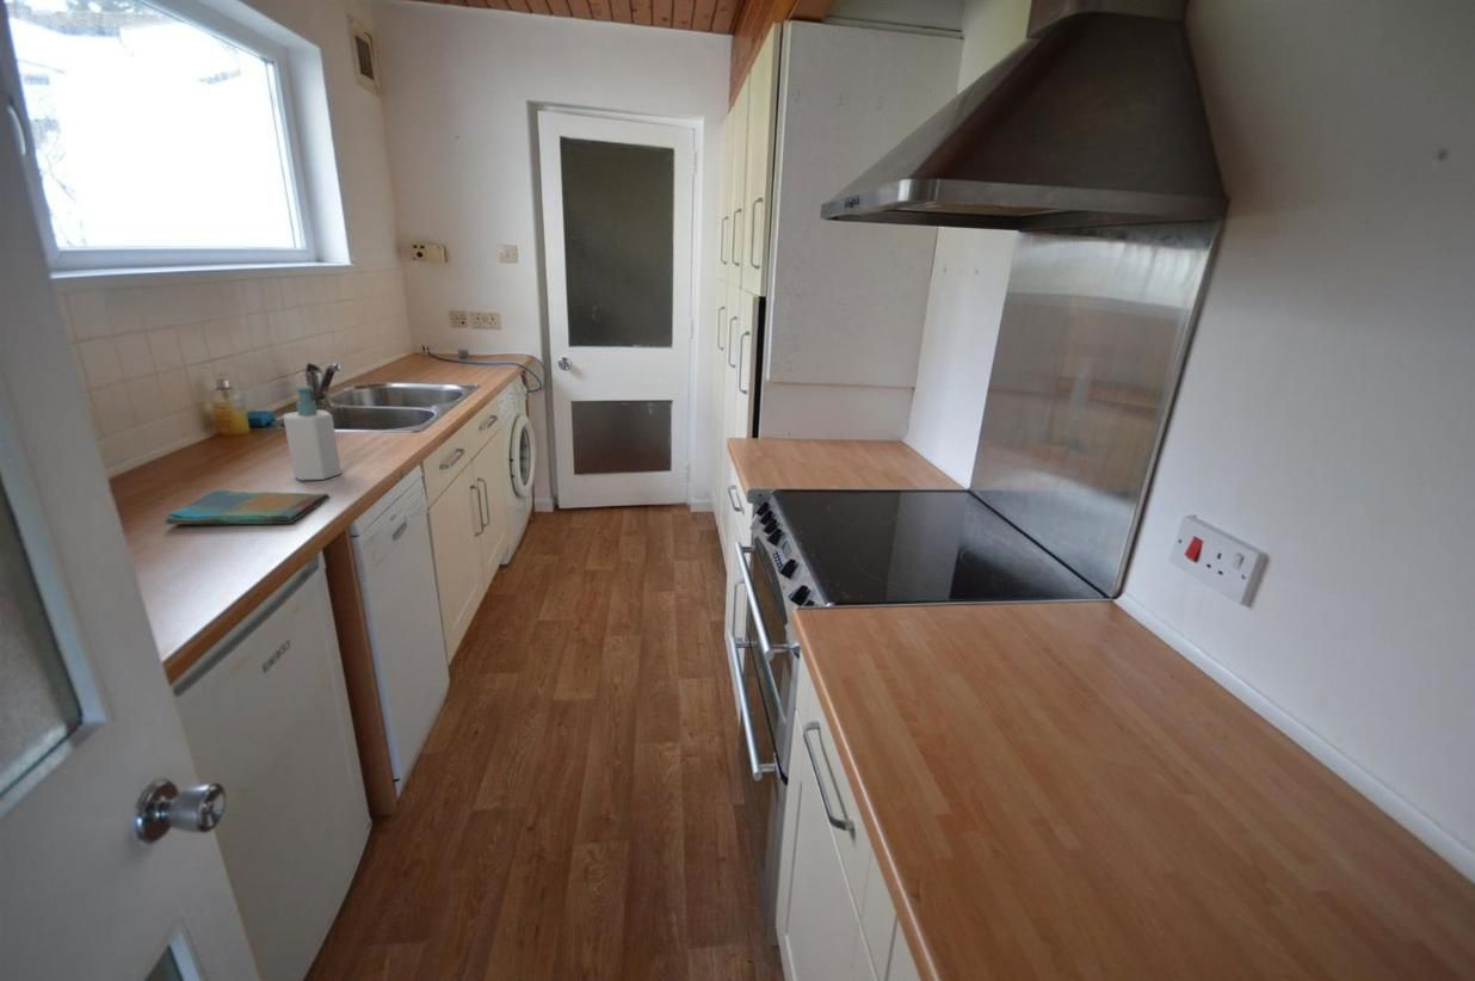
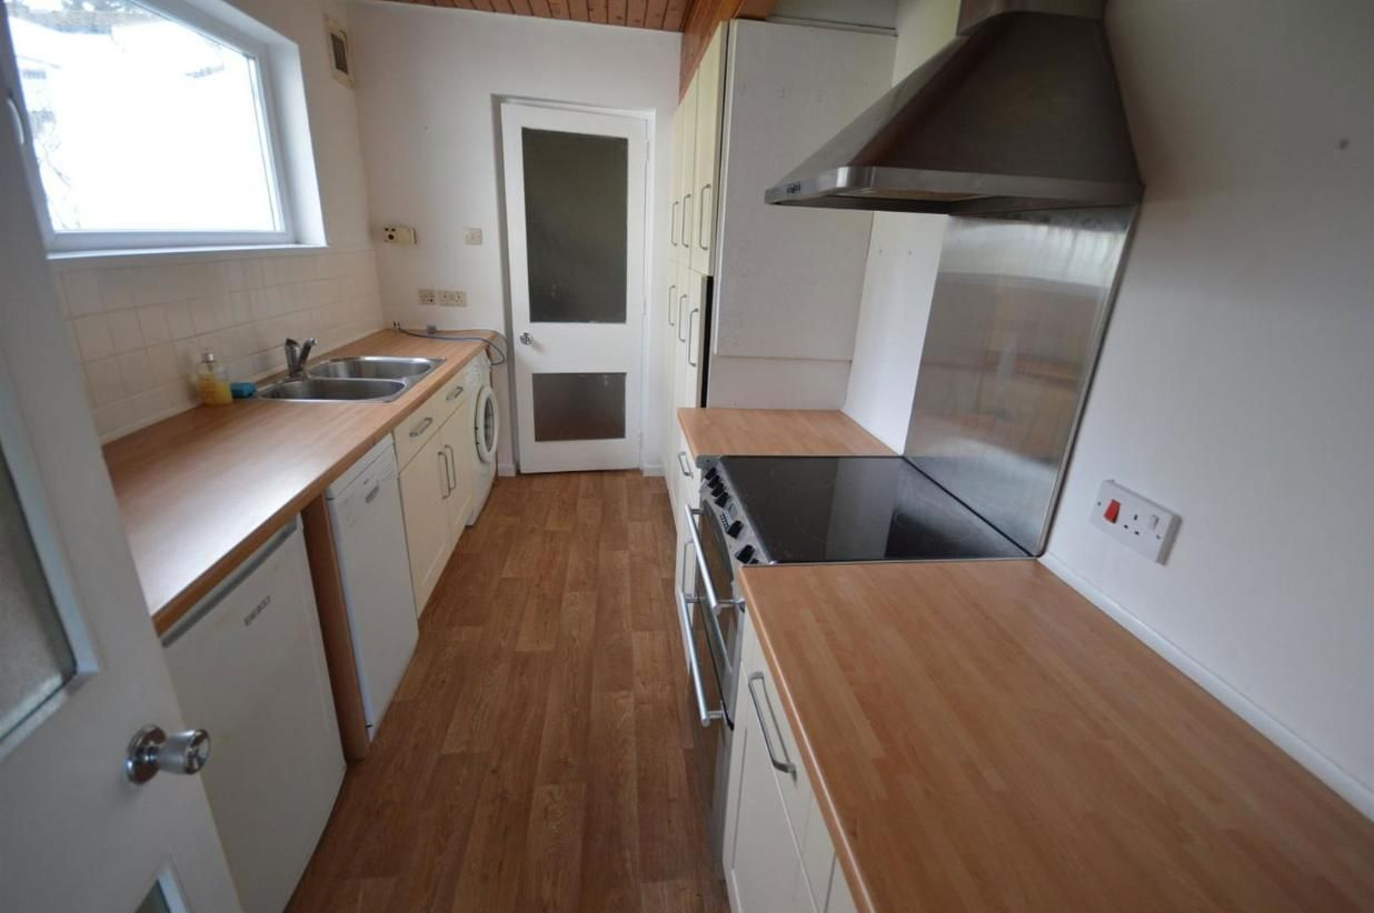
- dish towel [162,488,331,525]
- soap bottle [282,385,342,481]
